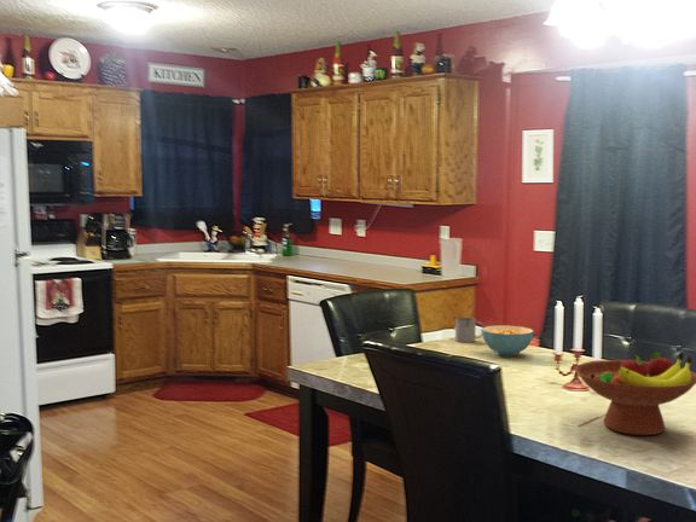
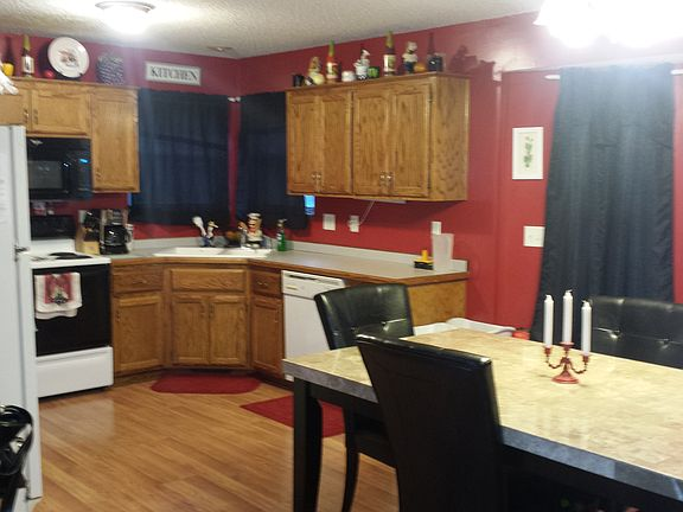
- cereal bowl [481,325,535,358]
- fruit bowl [574,352,696,436]
- mug [454,317,485,343]
